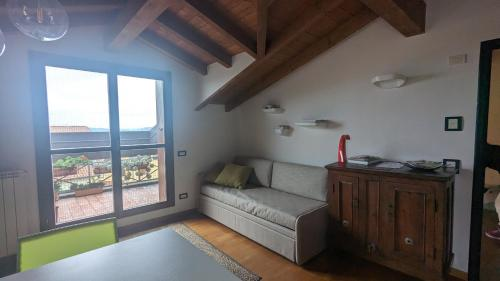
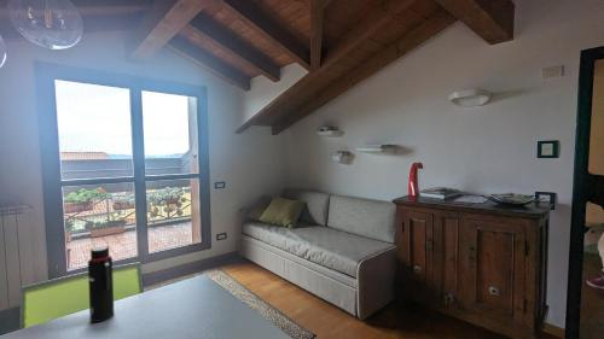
+ water bottle [87,245,115,323]
